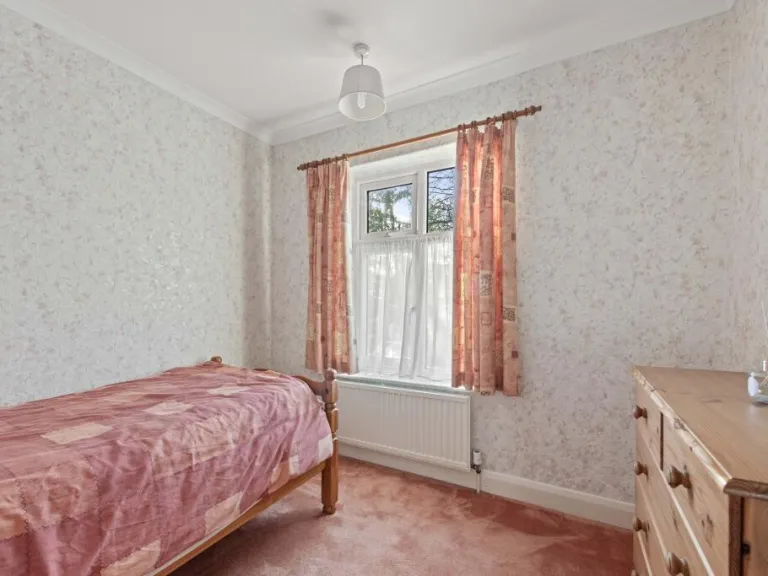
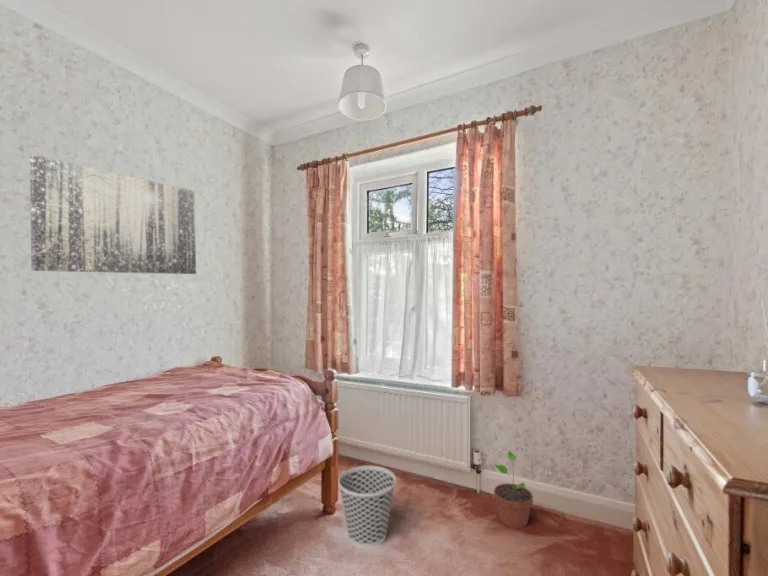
+ wastebasket [337,465,397,549]
+ wall art [29,154,197,275]
+ potted plant [493,450,534,529]
